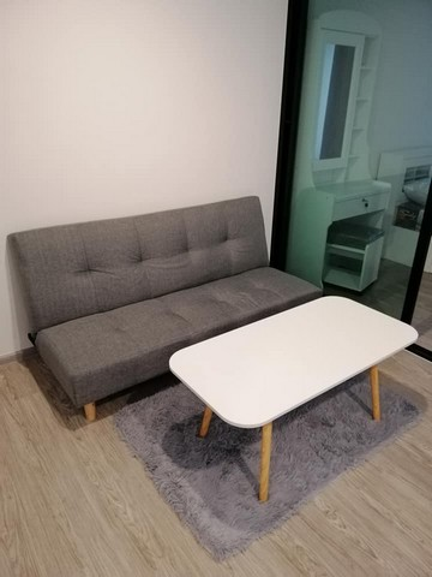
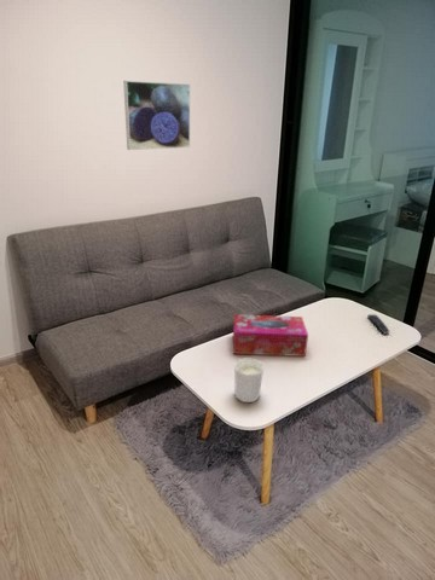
+ candle holder [233,356,265,404]
+ tissue box [232,313,309,358]
+ remote control [366,313,390,335]
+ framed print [122,80,191,151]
